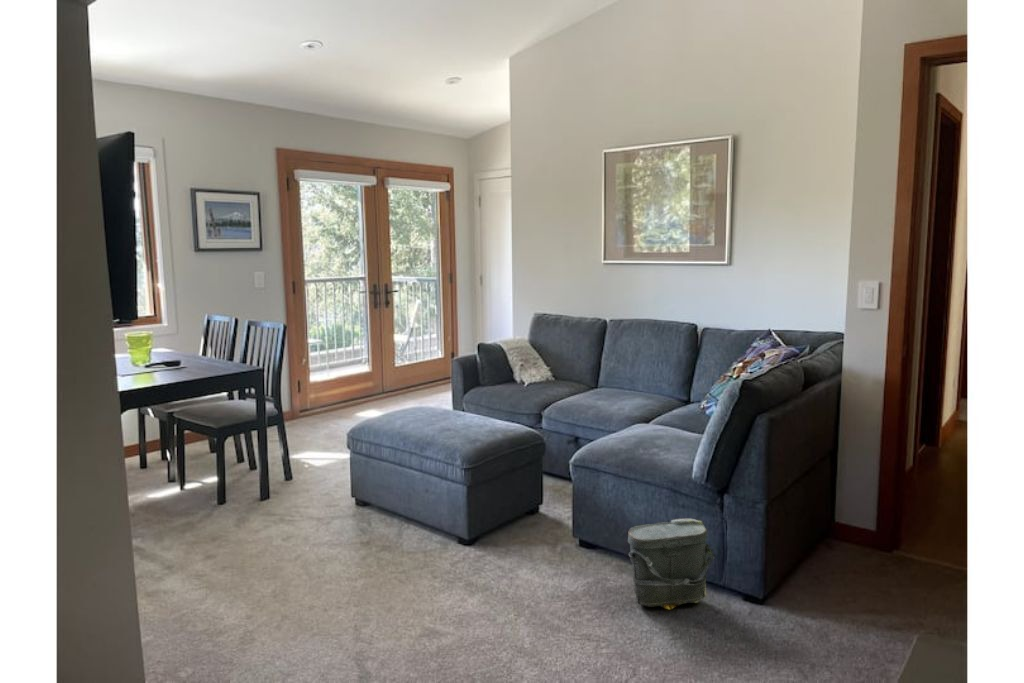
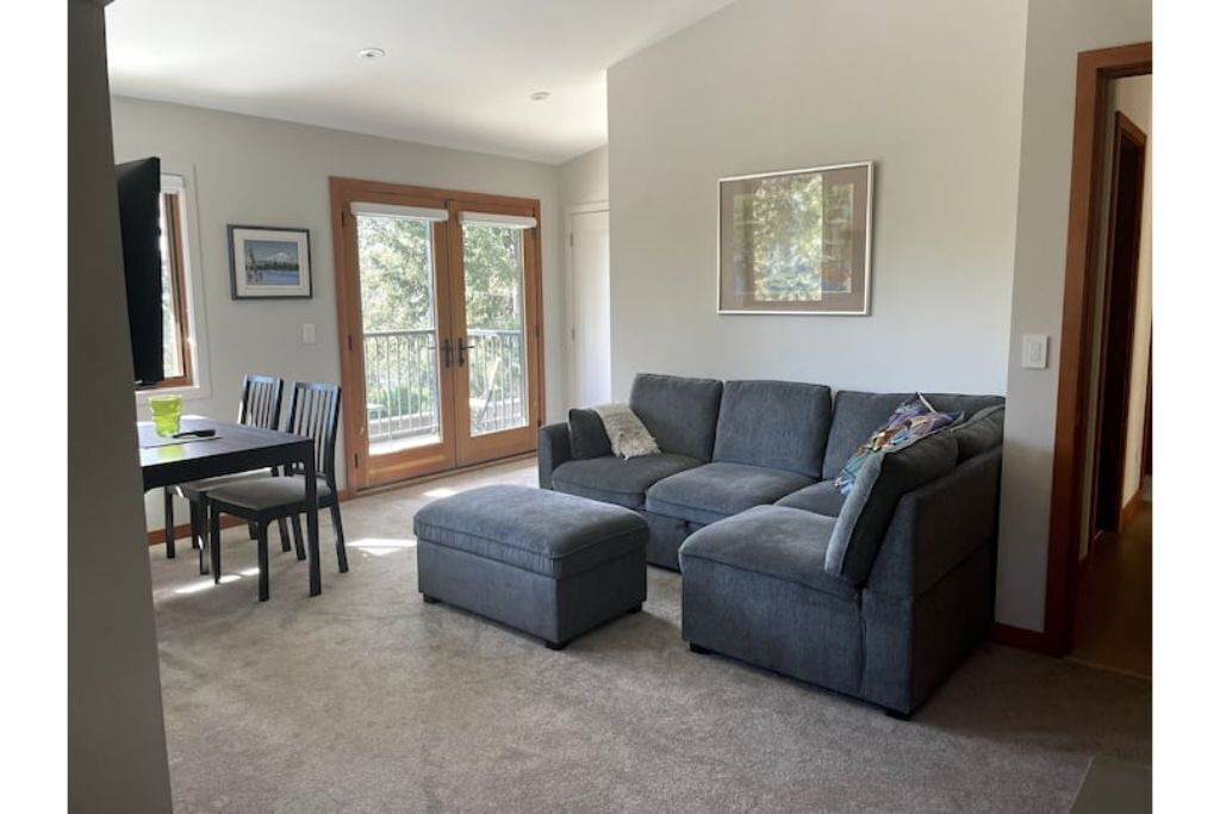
- bag [627,517,716,610]
